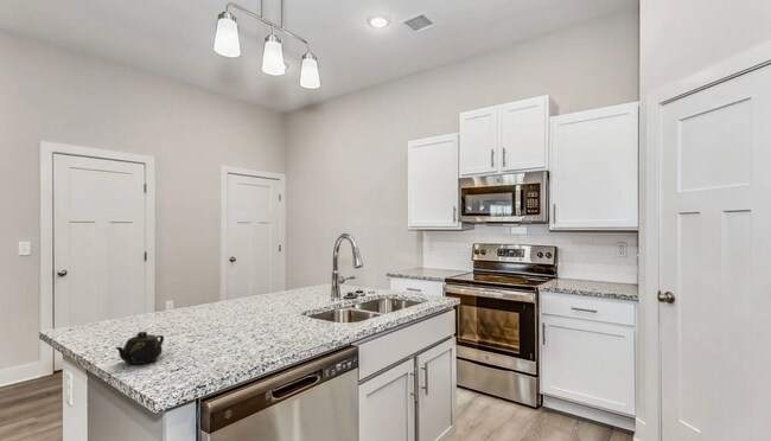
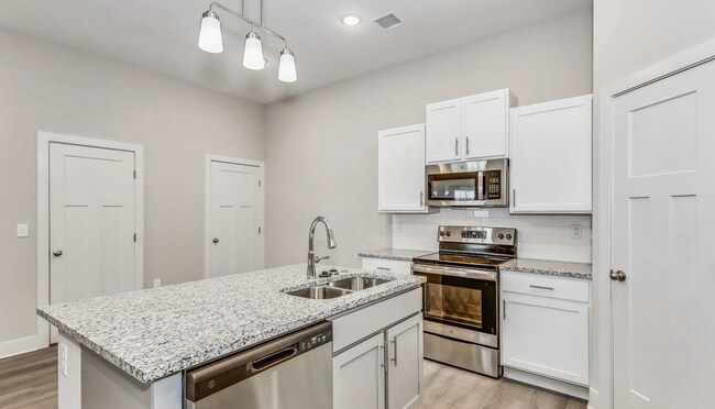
- teapot [114,331,165,365]
